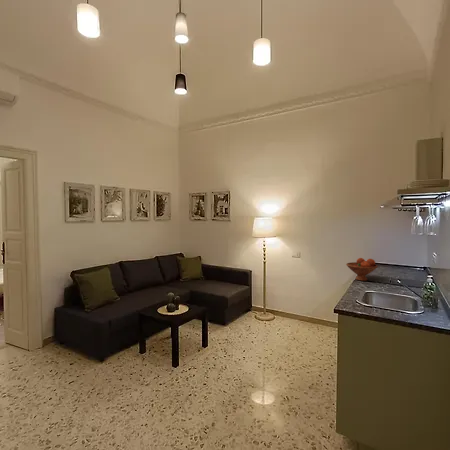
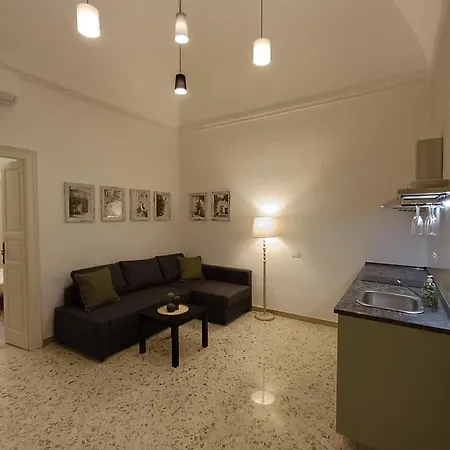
- fruit bowl [345,257,379,282]
